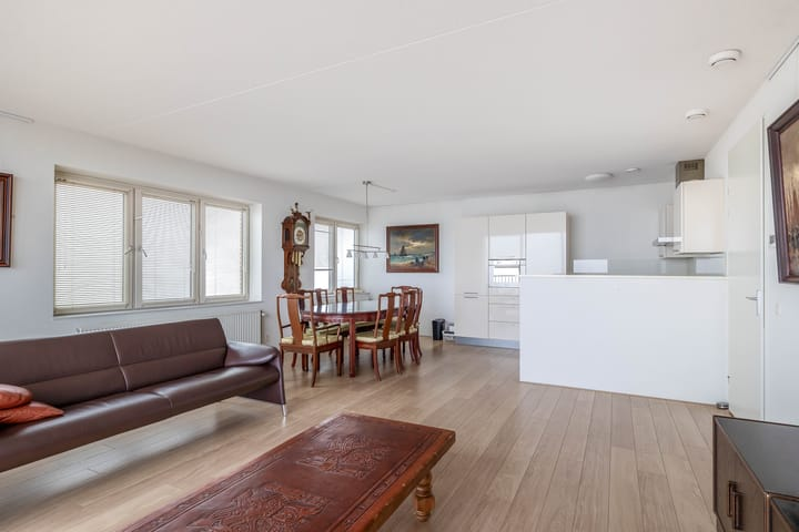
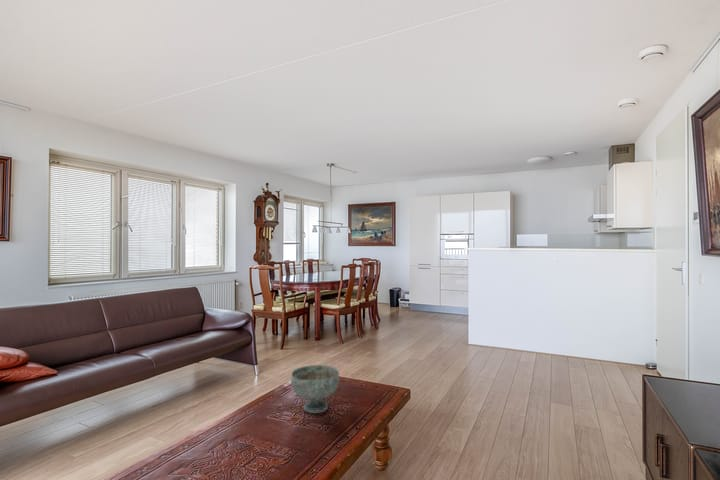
+ decorative bowl [290,364,340,414]
